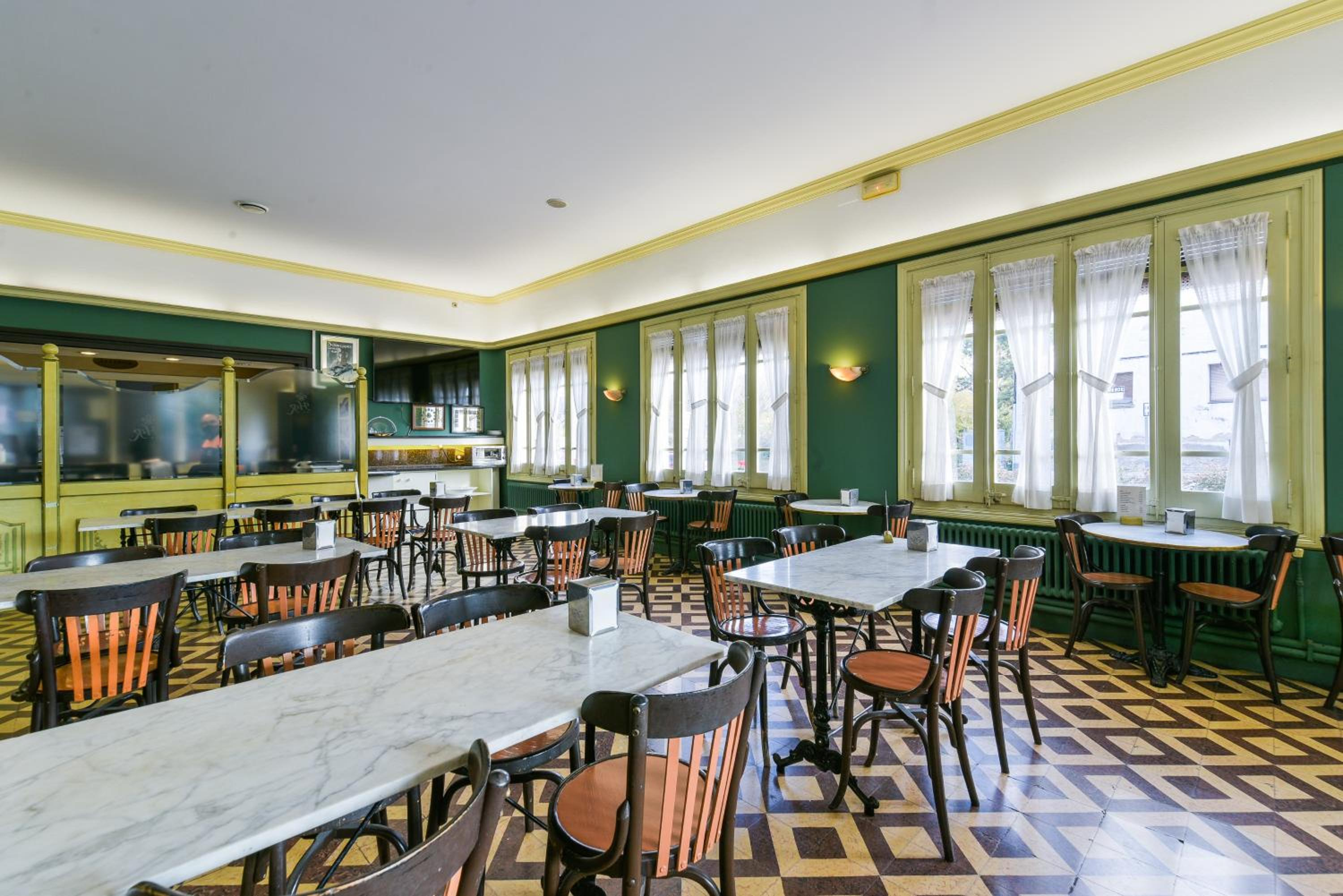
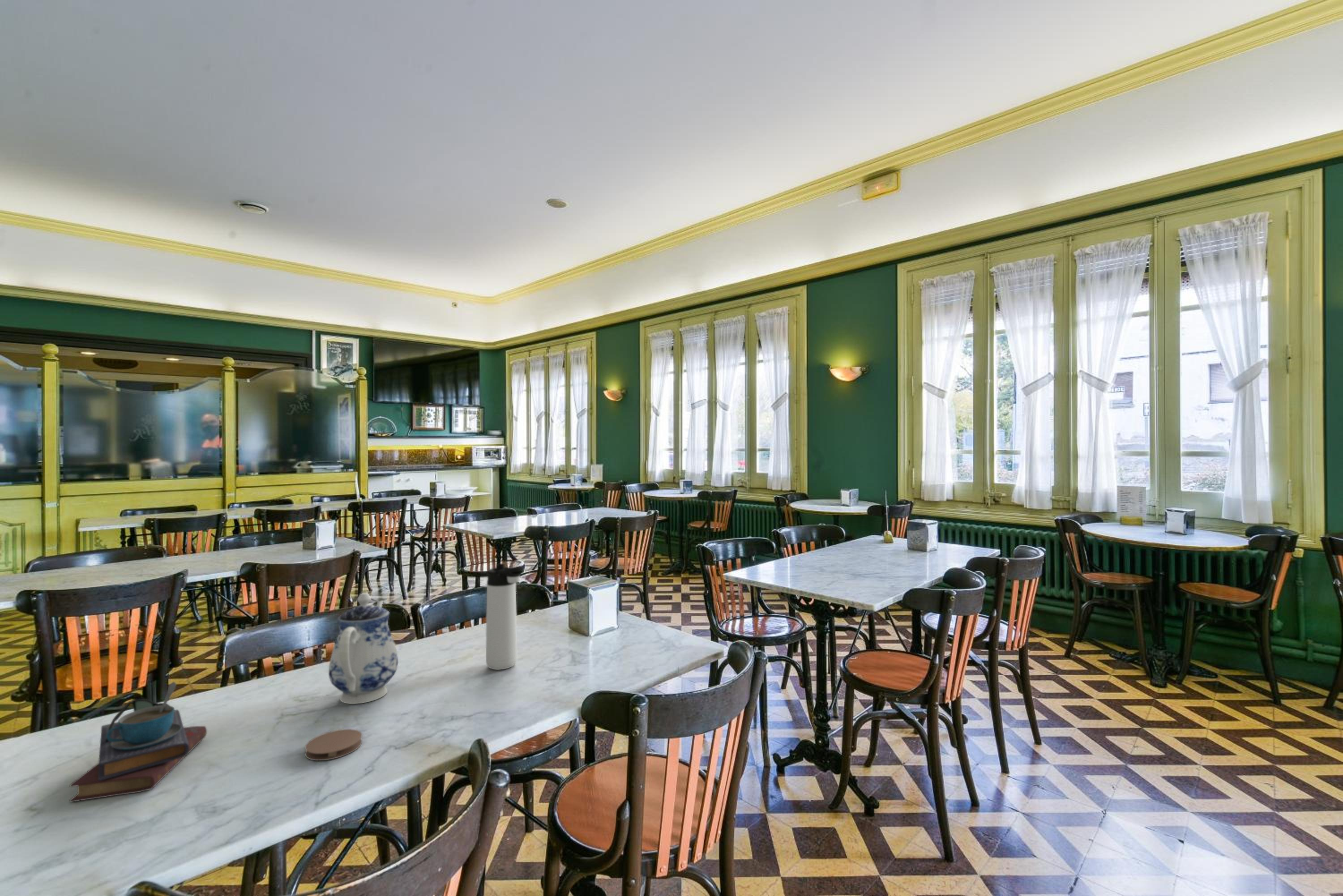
+ thermos bottle [485,563,524,670]
+ coaster [304,729,363,761]
+ teapot [328,593,398,704]
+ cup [69,682,207,802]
